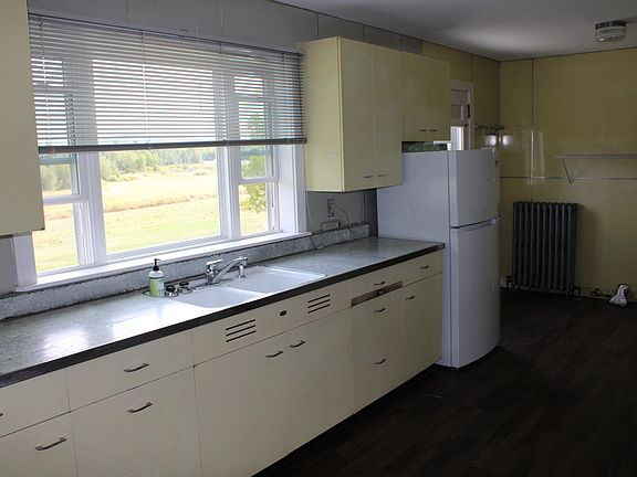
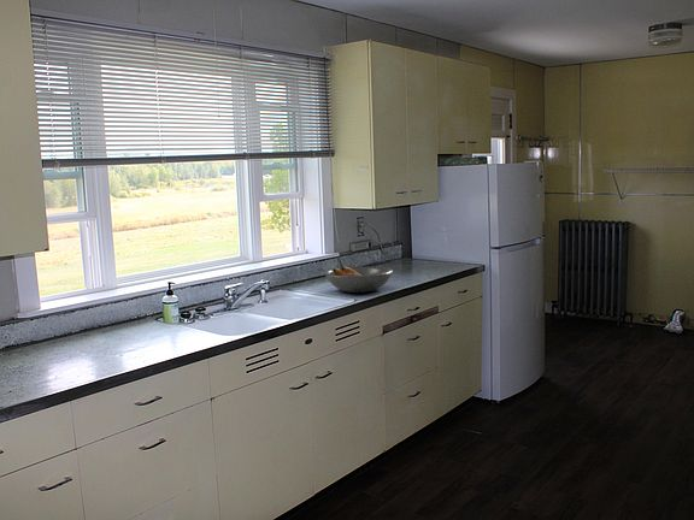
+ fruit bowl [324,266,394,294]
